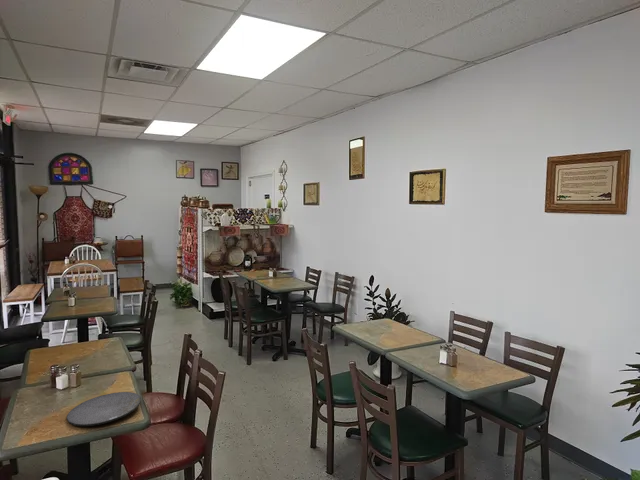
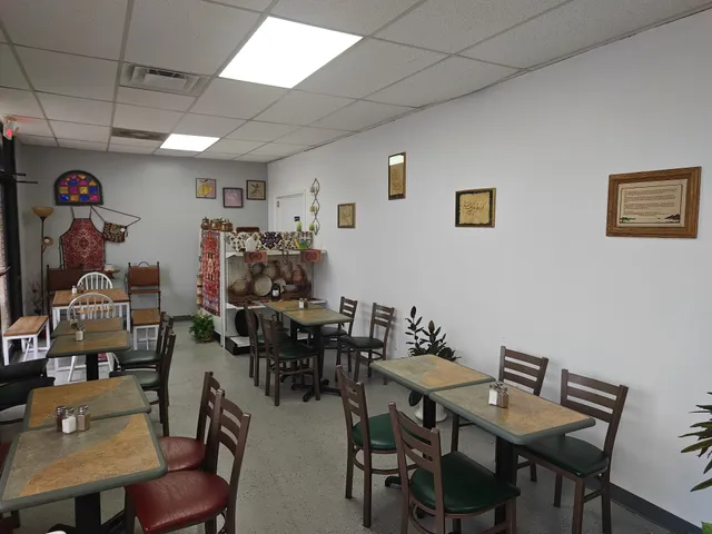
- plate [66,391,142,427]
